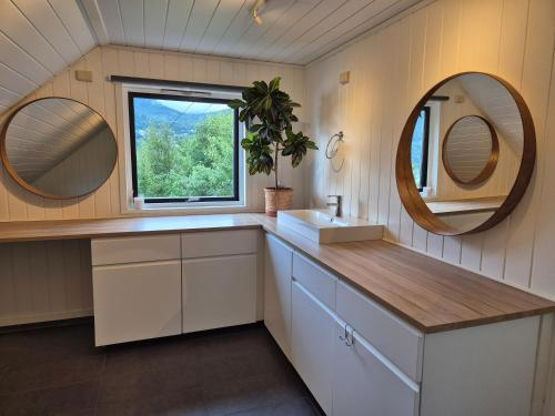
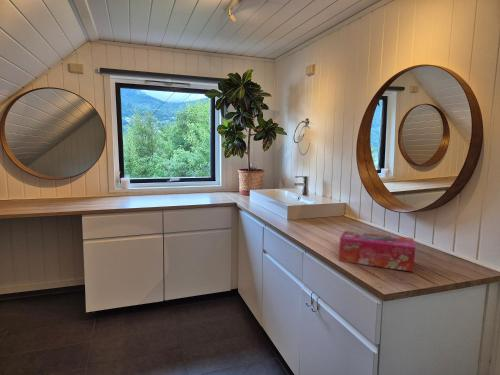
+ tissue box [338,230,416,273]
